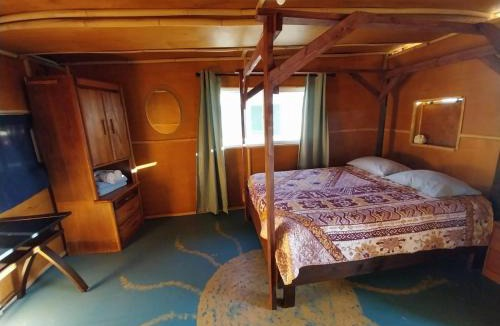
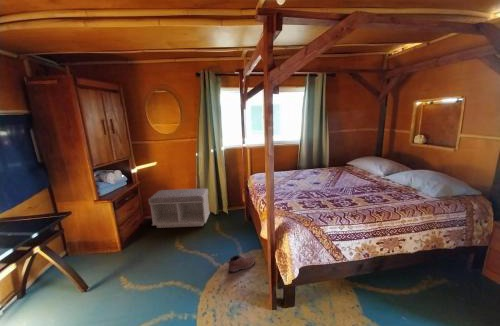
+ shoe [227,254,257,273]
+ bench [147,187,211,229]
